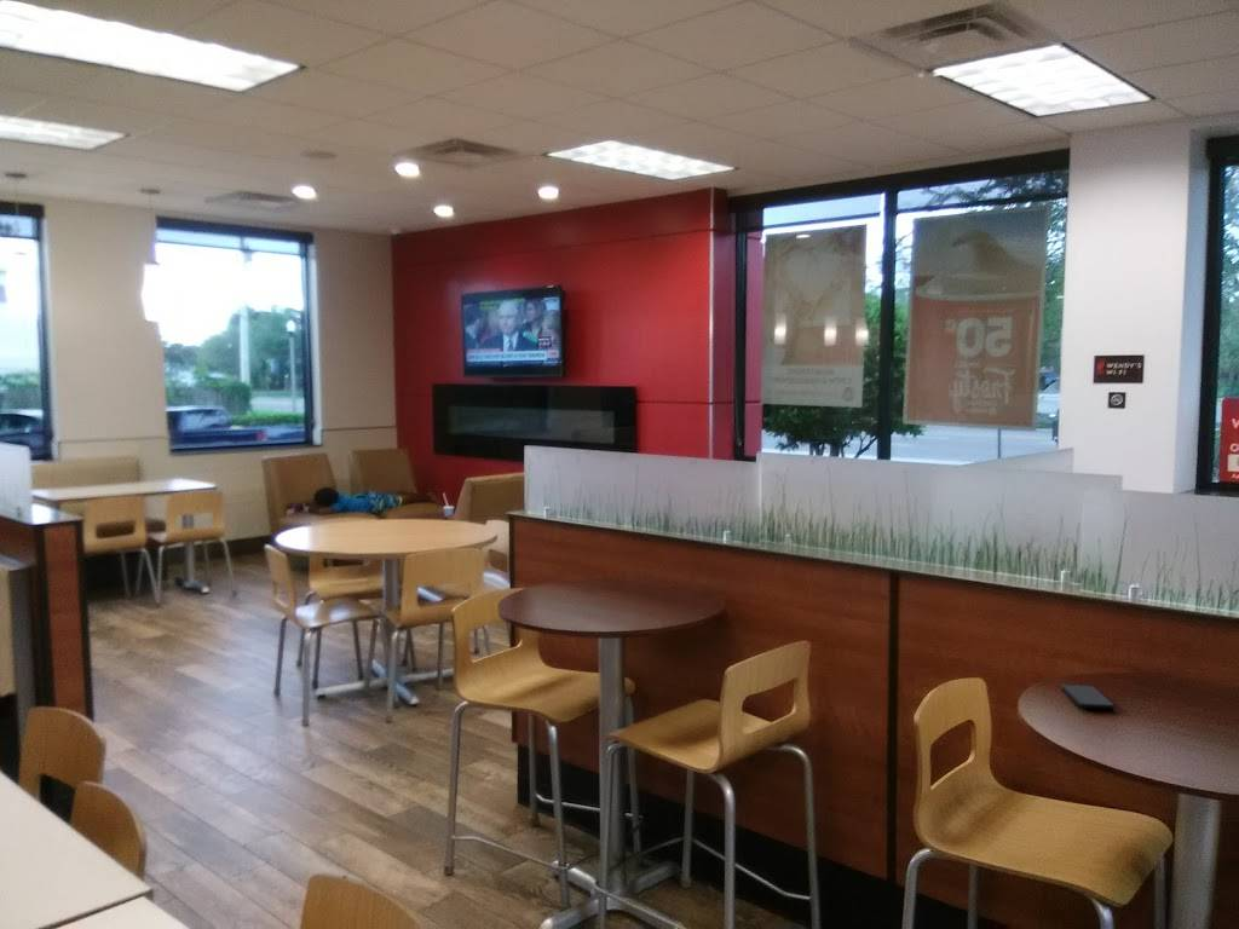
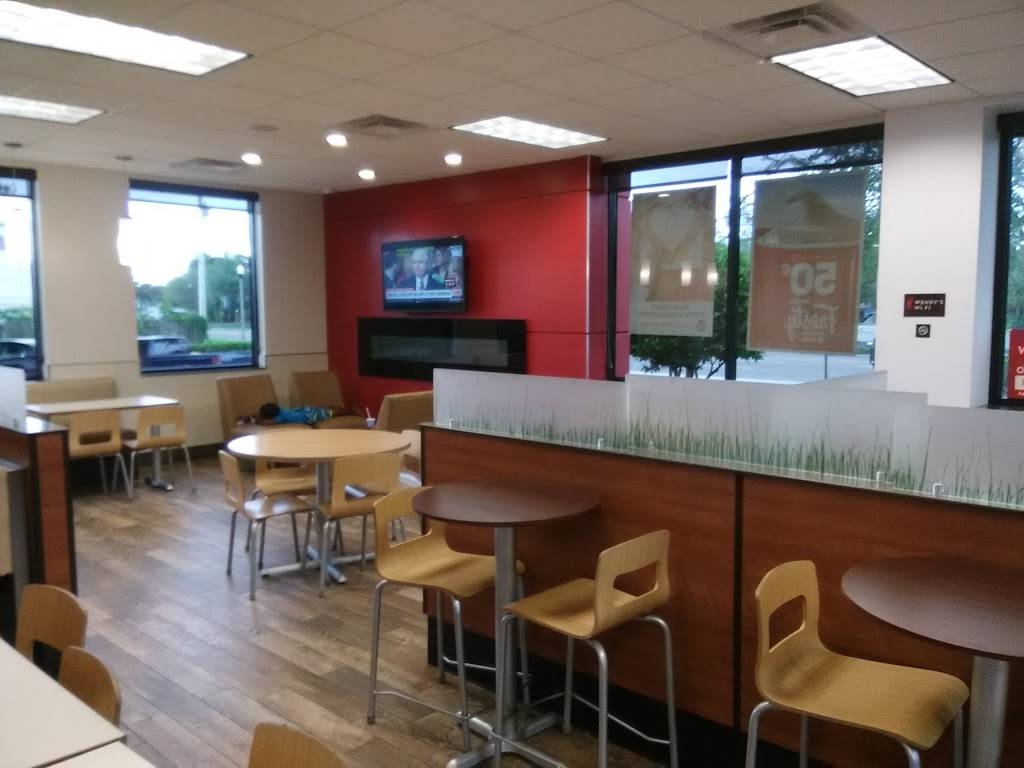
- smartphone [1061,683,1116,709]
